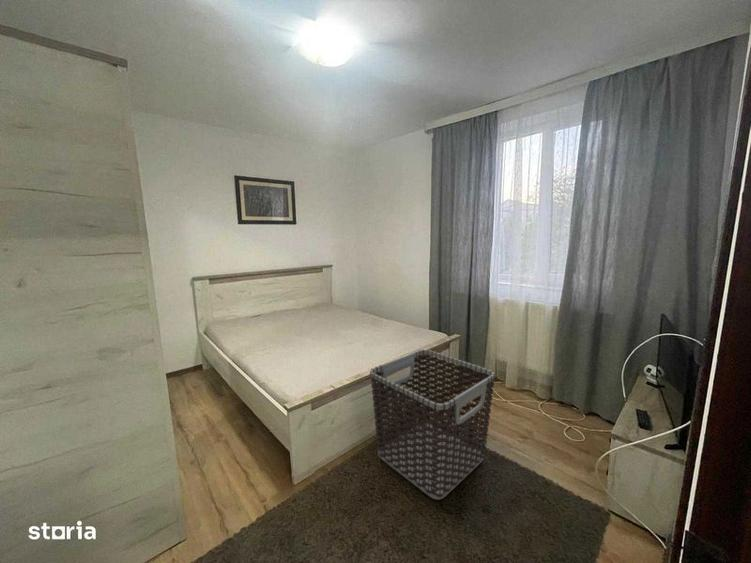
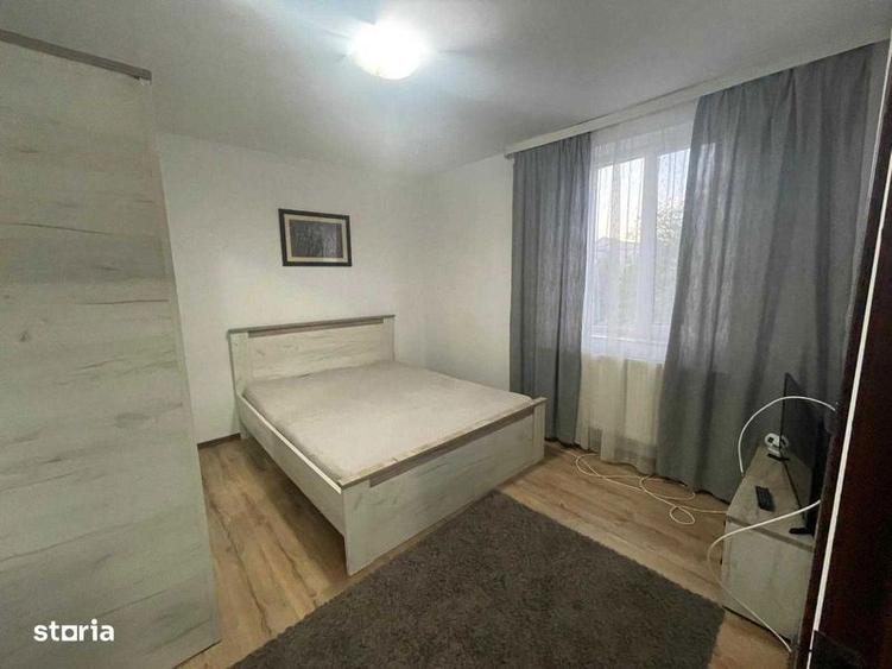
- clothes hamper [369,348,496,501]
